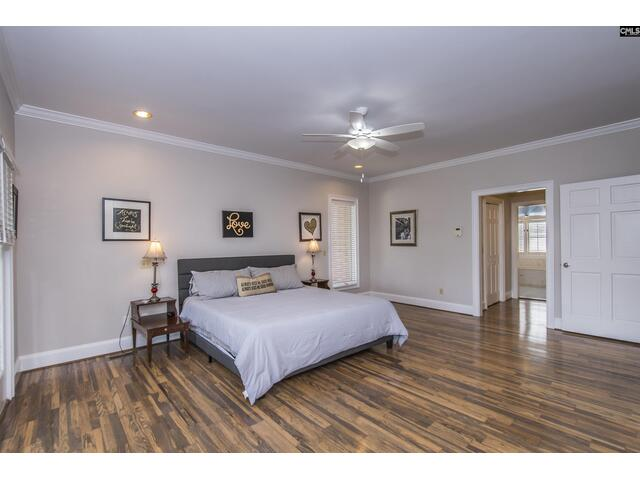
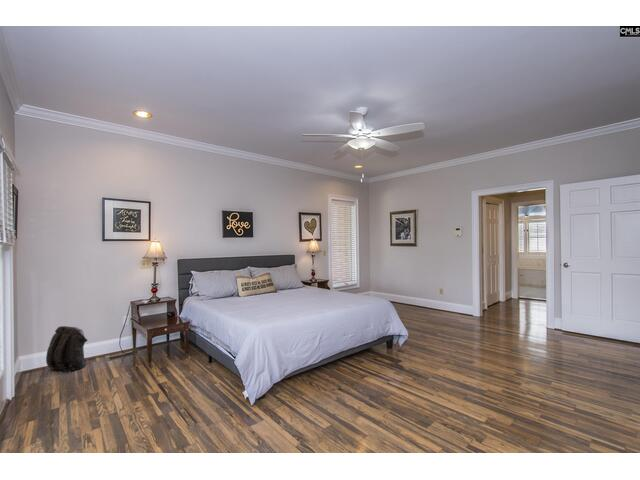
+ backpack [45,325,89,373]
